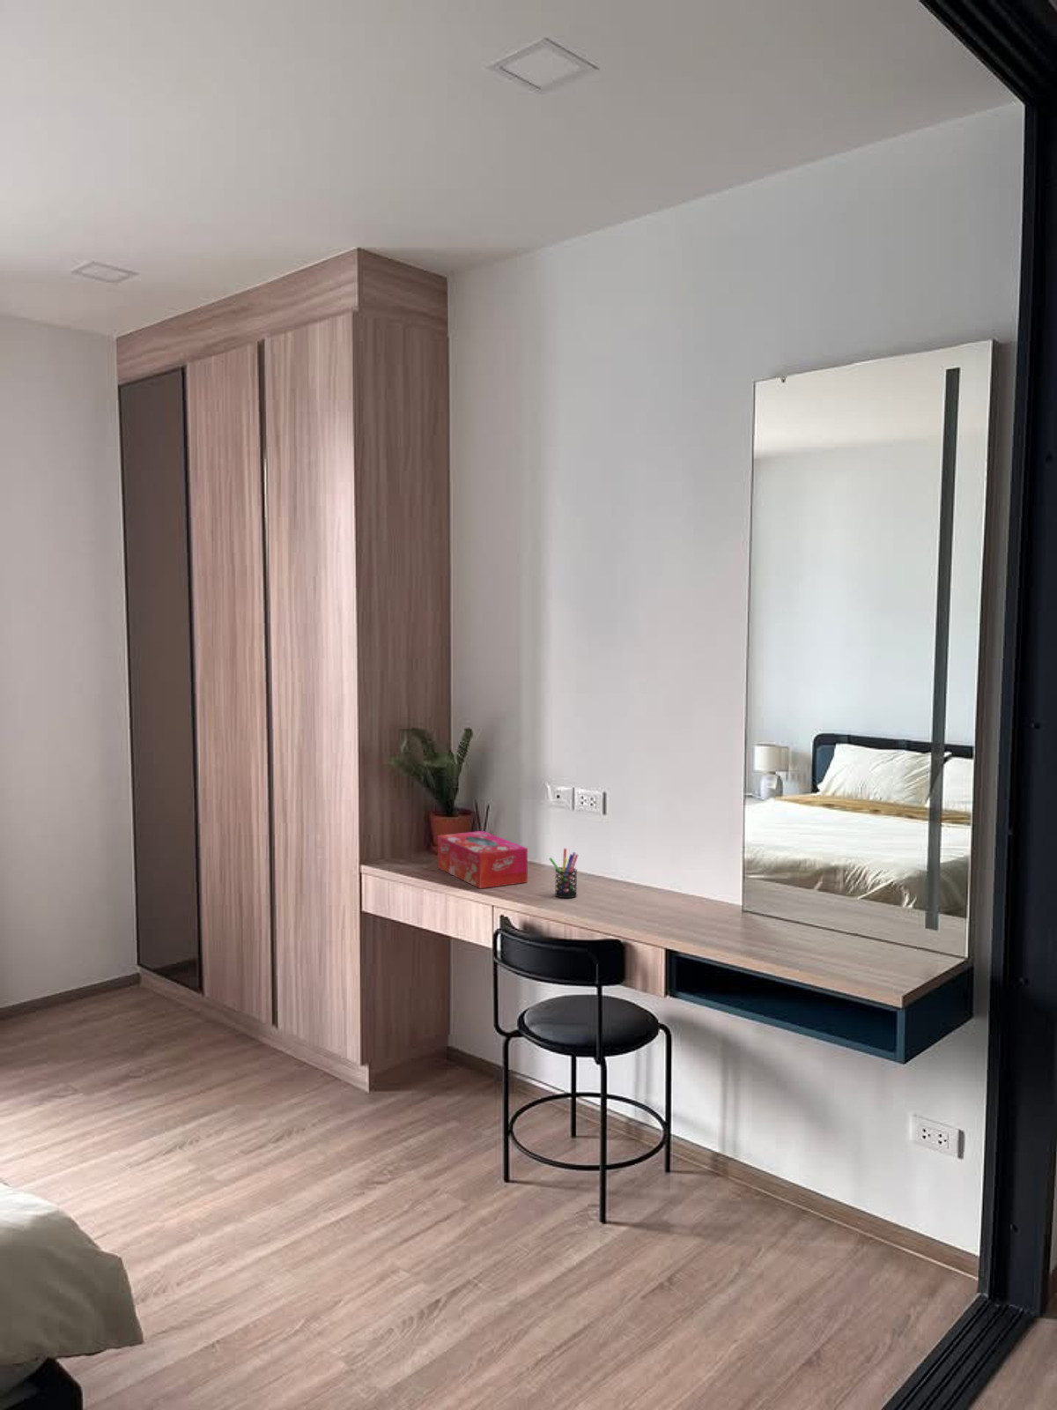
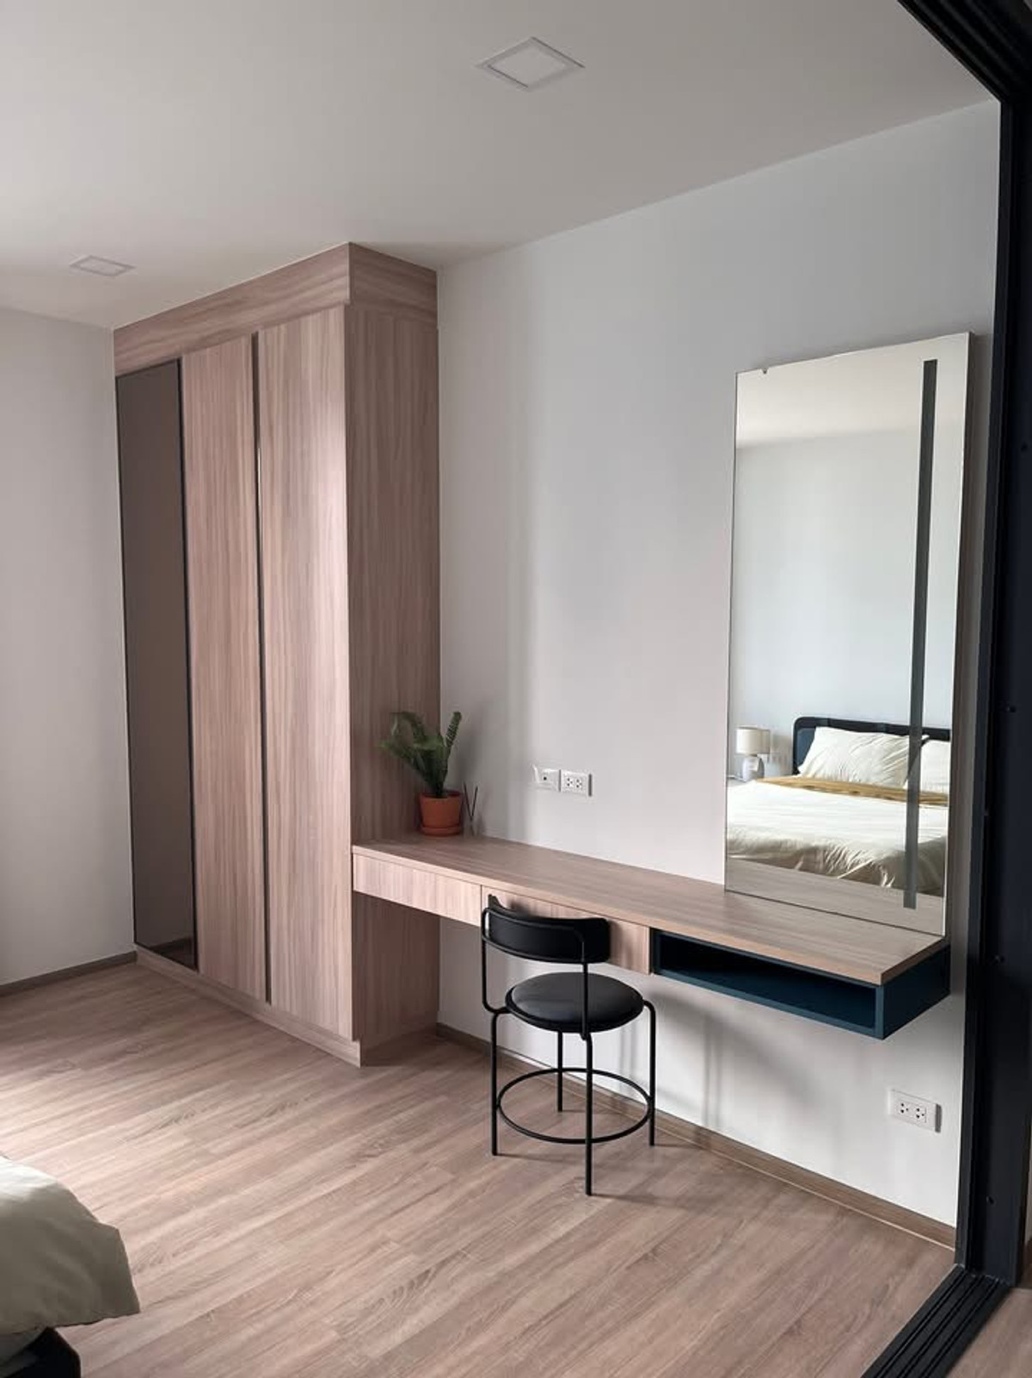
- tissue box [436,830,528,889]
- pen holder [548,848,578,899]
